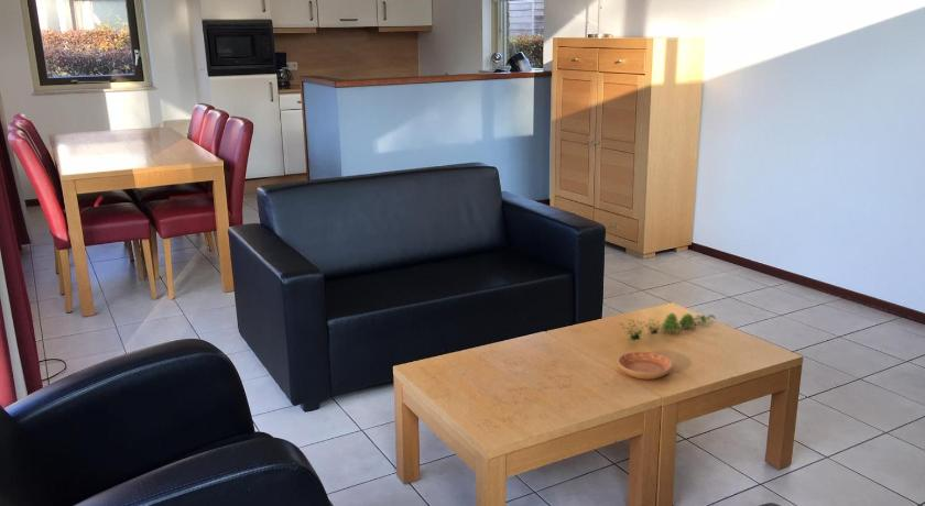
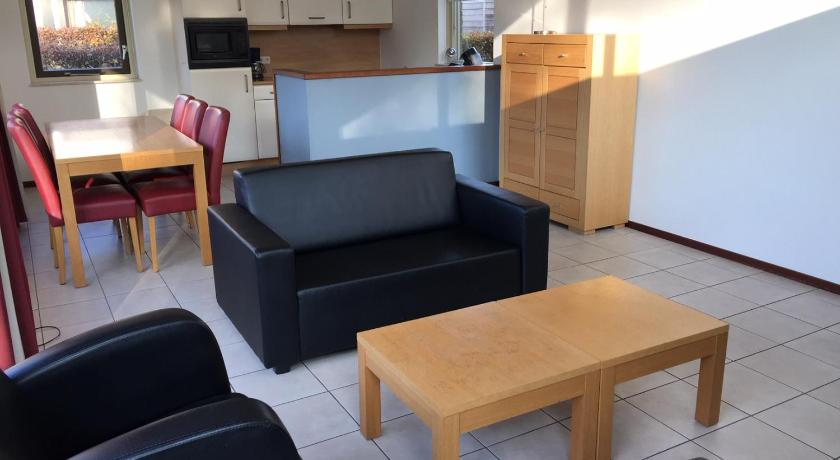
- plant [618,312,717,341]
- saucer [617,351,674,381]
